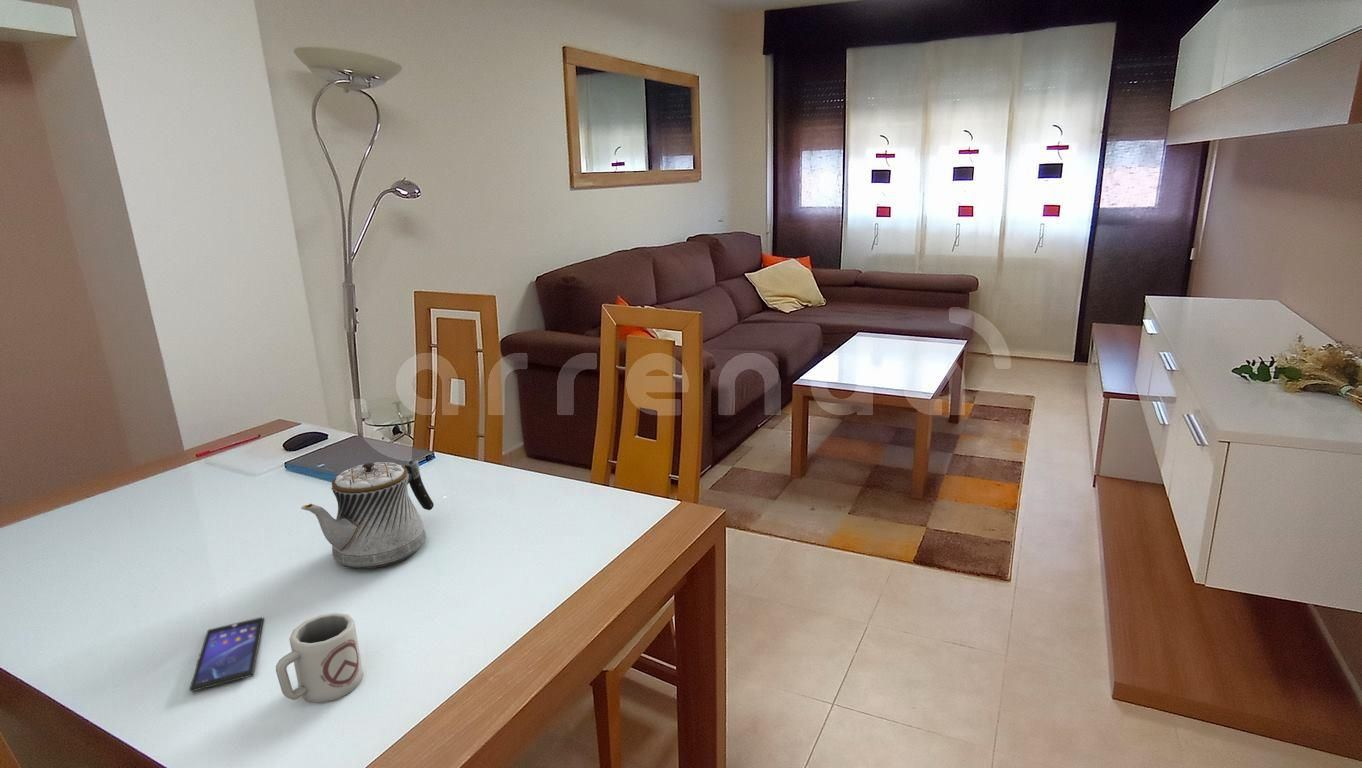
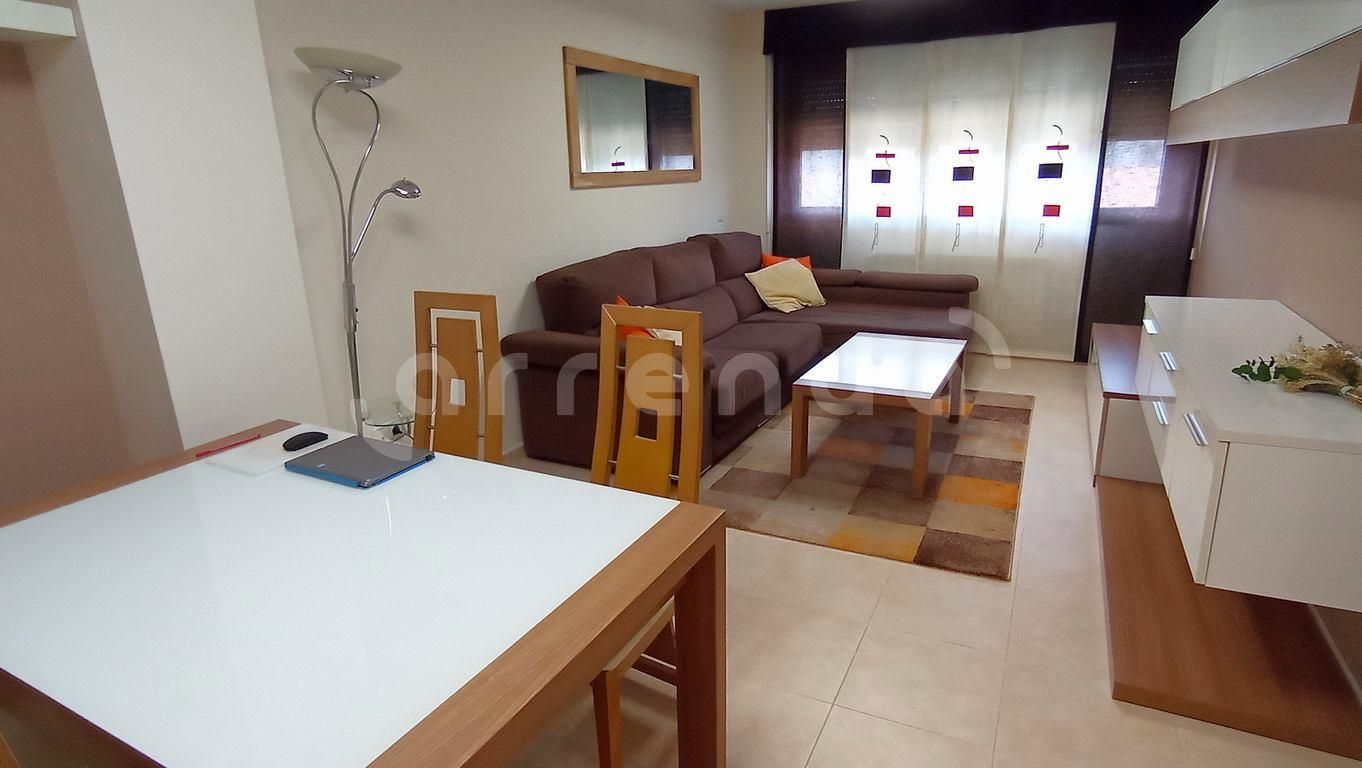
- cup [275,612,364,704]
- teapot [300,458,435,569]
- smartphone [188,616,265,693]
